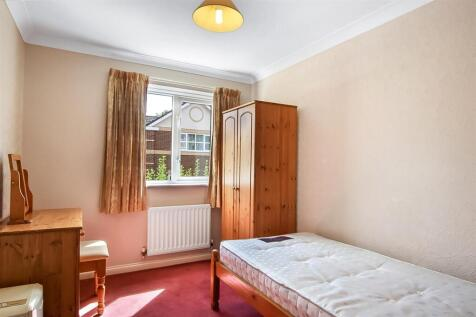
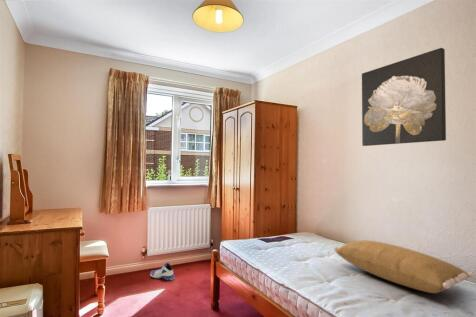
+ sneaker [149,262,176,281]
+ pillow [333,239,475,294]
+ wall art [361,47,447,147]
